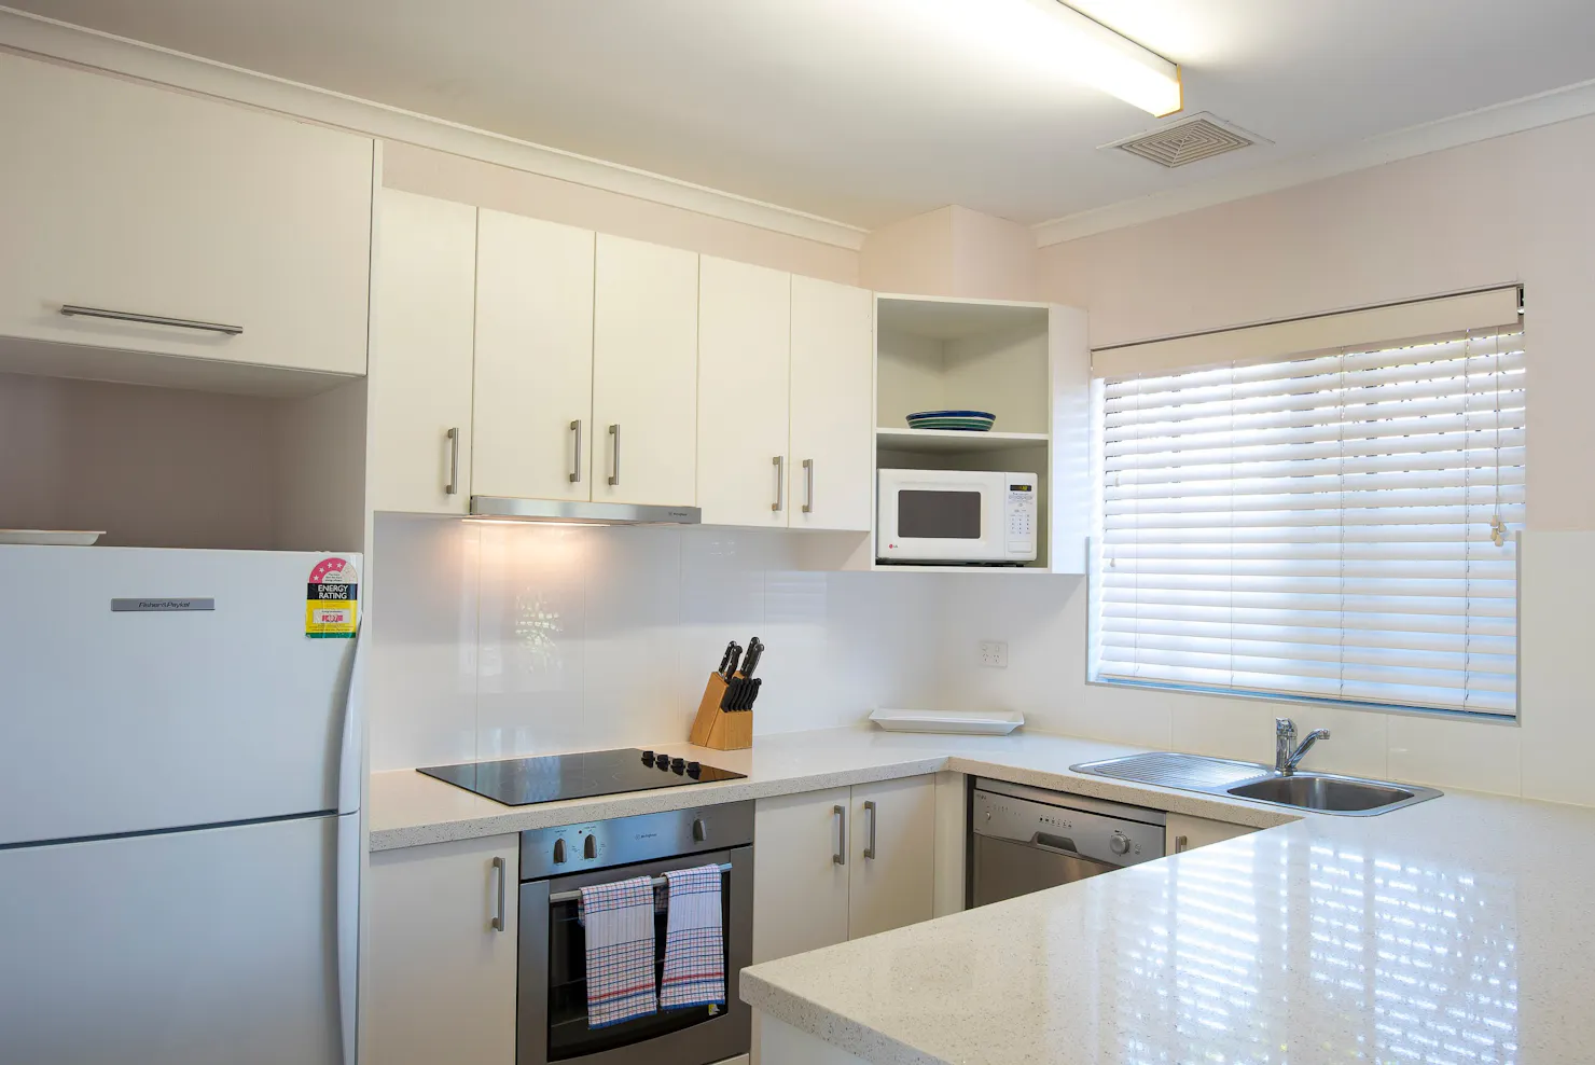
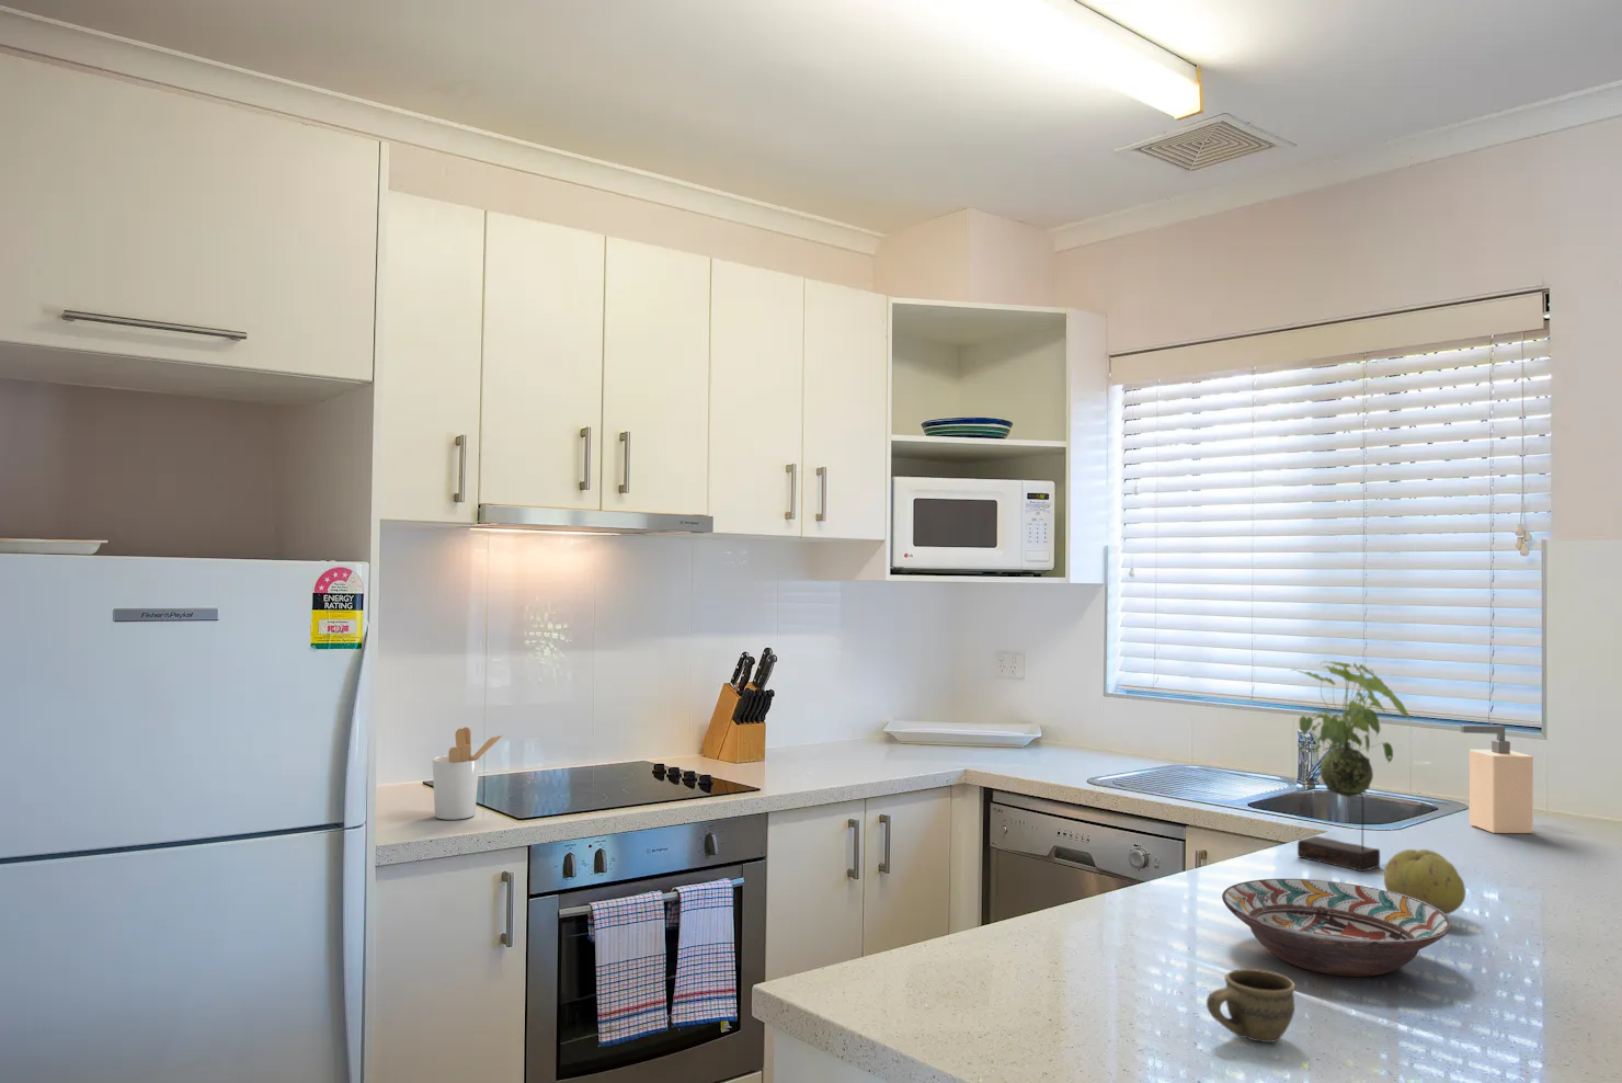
+ cup [1205,968,1297,1043]
+ fruit [1383,849,1466,915]
+ plant [1288,660,1412,873]
+ utensil holder [431,725,505,821]
+ soap dispenser [1460,724,1534,834]
+ decorative bowl [1221,878,1452,978]
